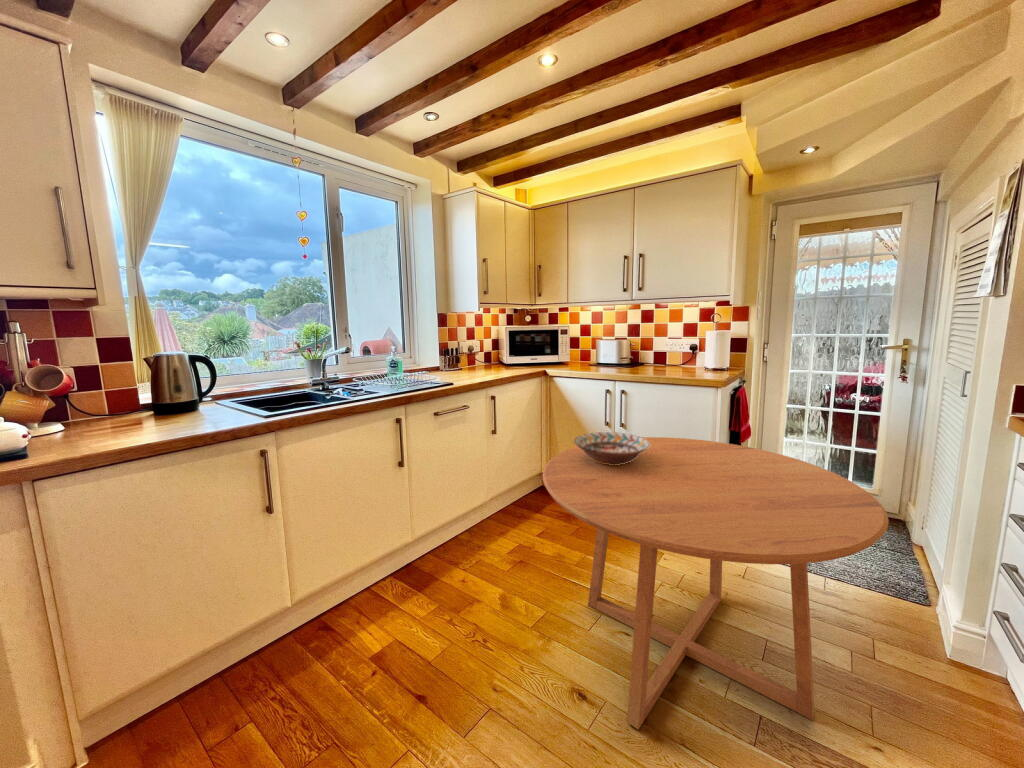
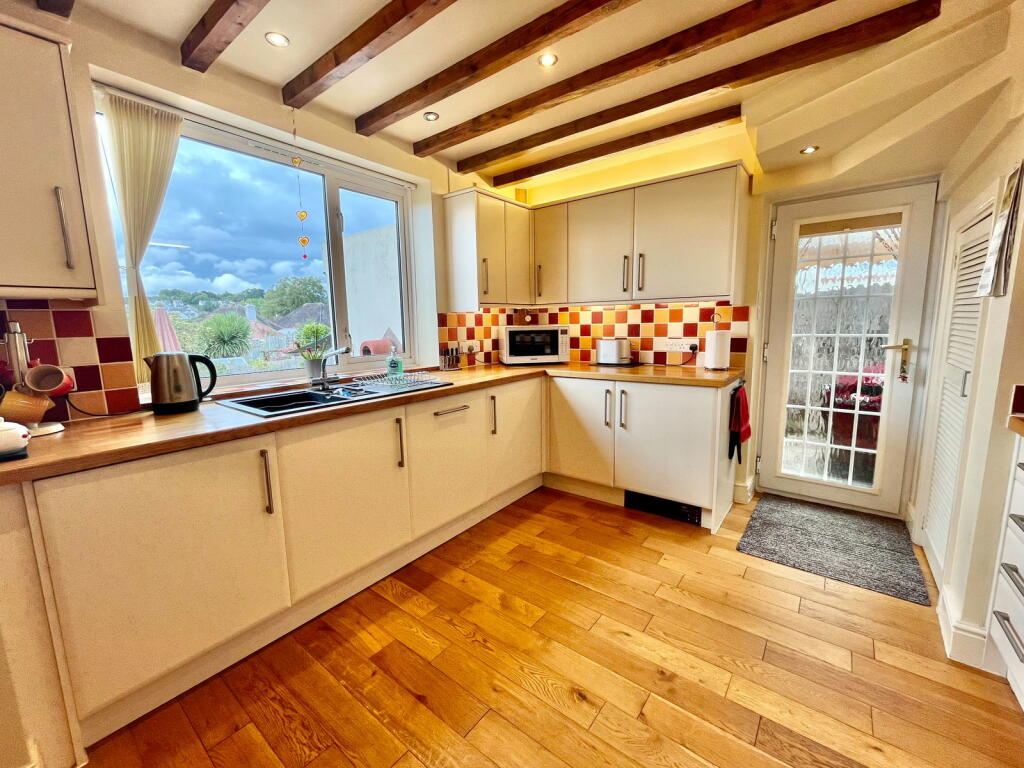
- dining table [542,436,889,730]
- decorative bowl [573,431,650,465]
